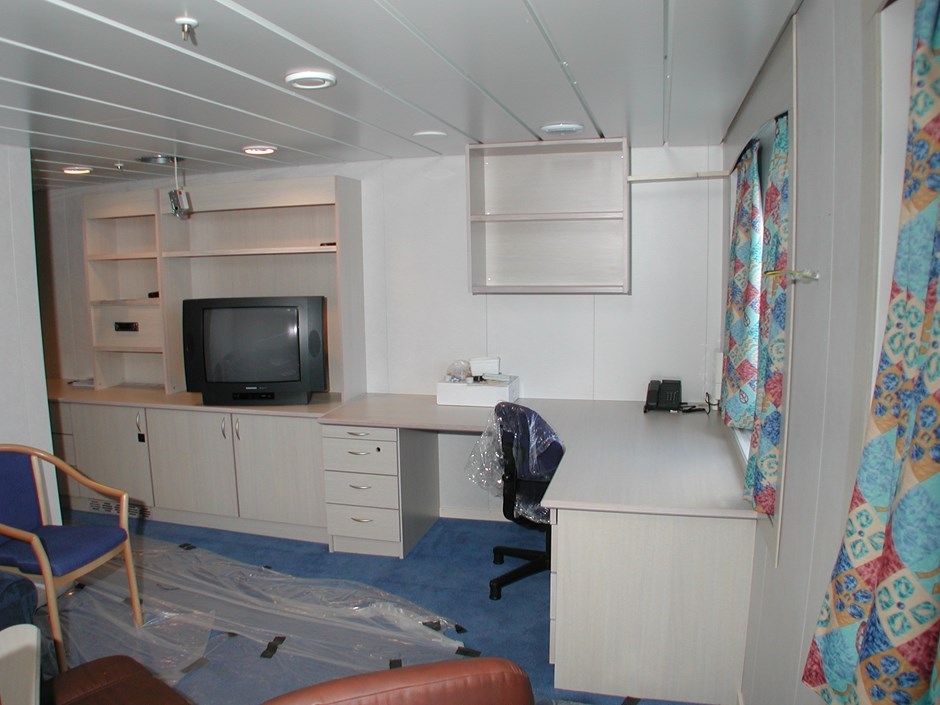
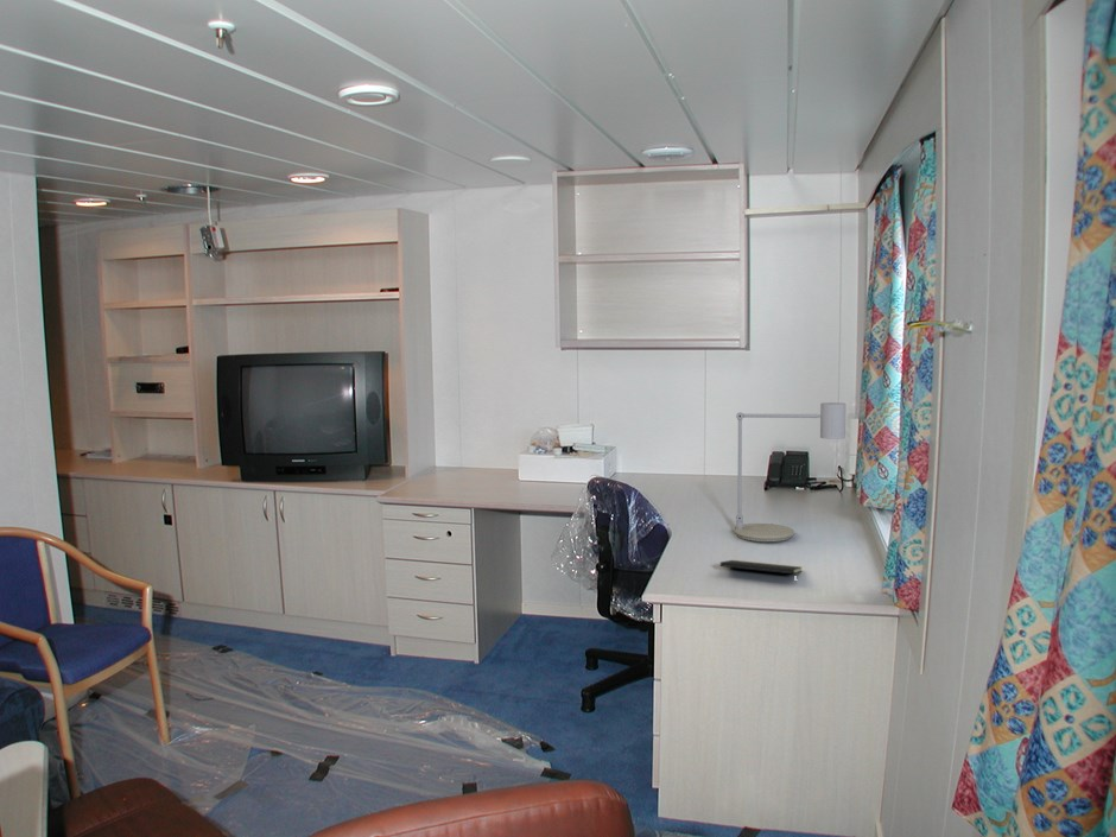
+ desk lamp [733,401,846,543]
+ notepad [719,559,803,585]
